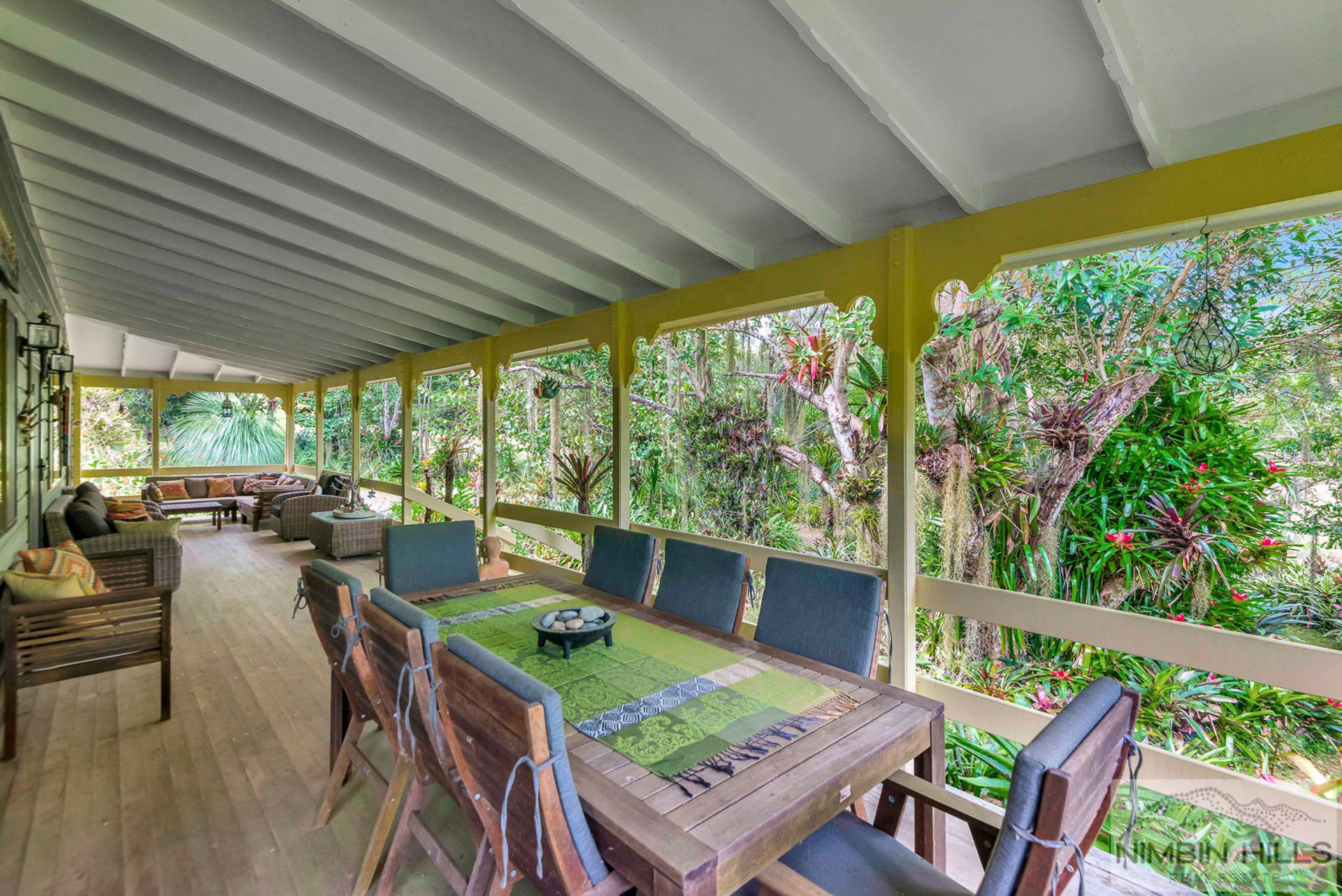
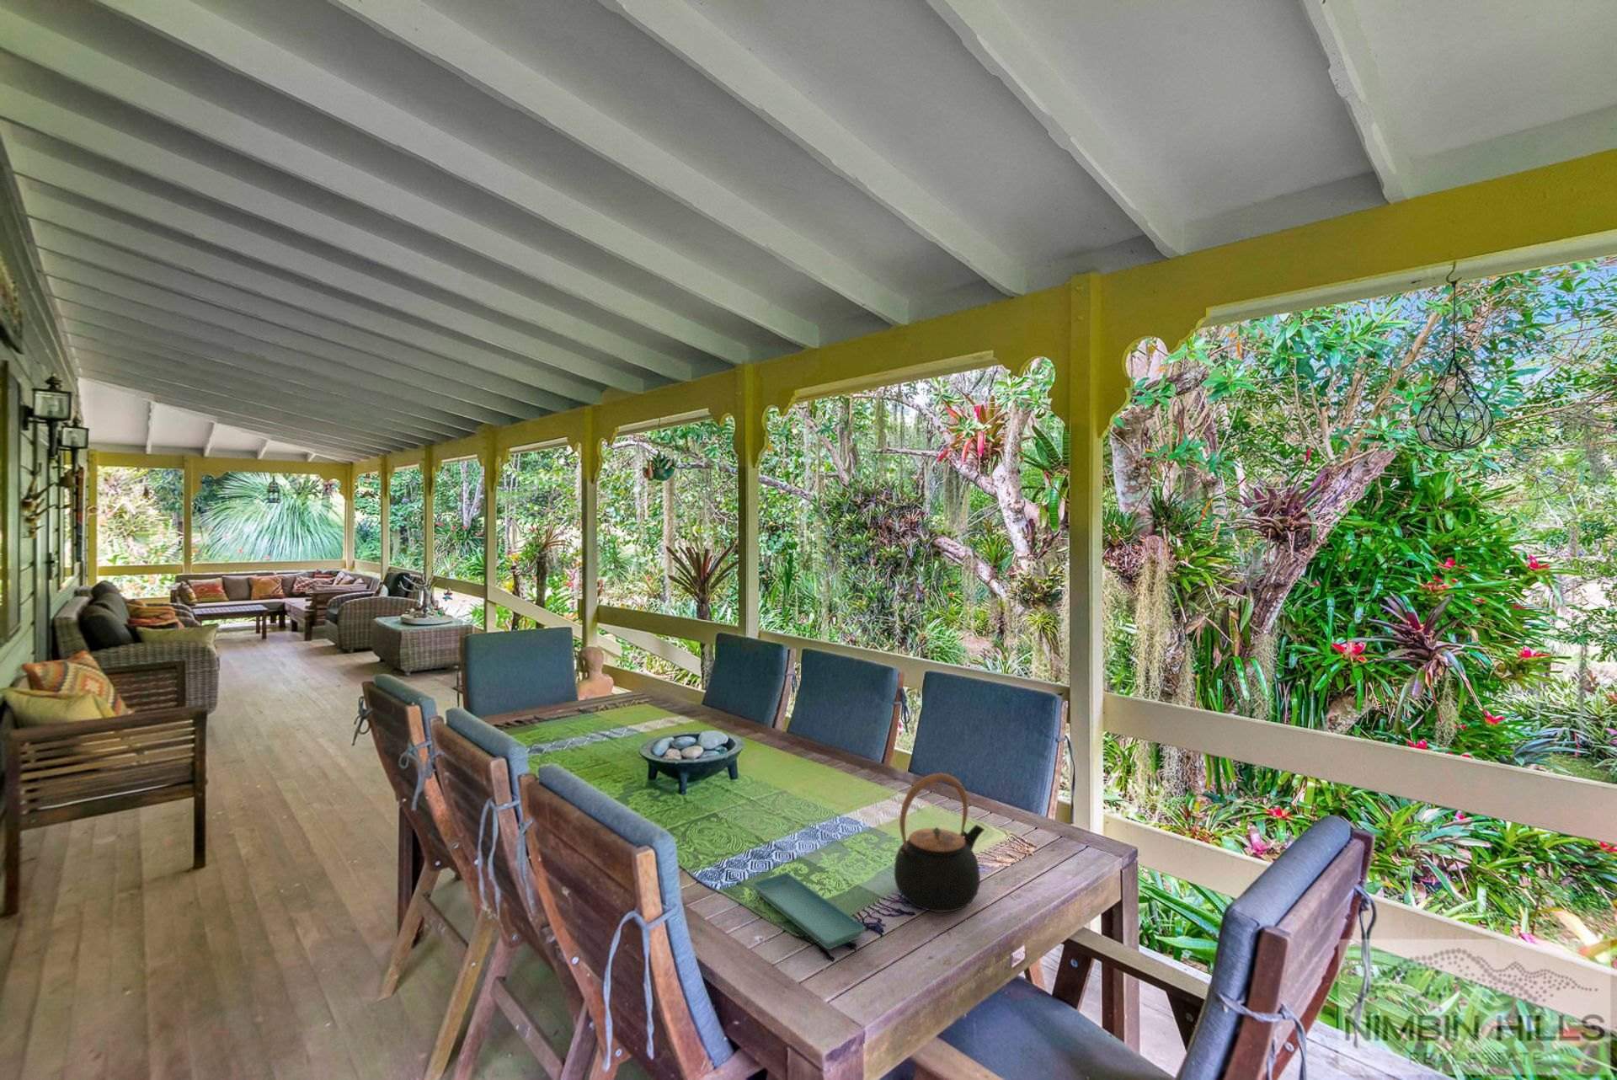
+ teapot [894,773,986,914]
+ saucer [751,871,866,950]
